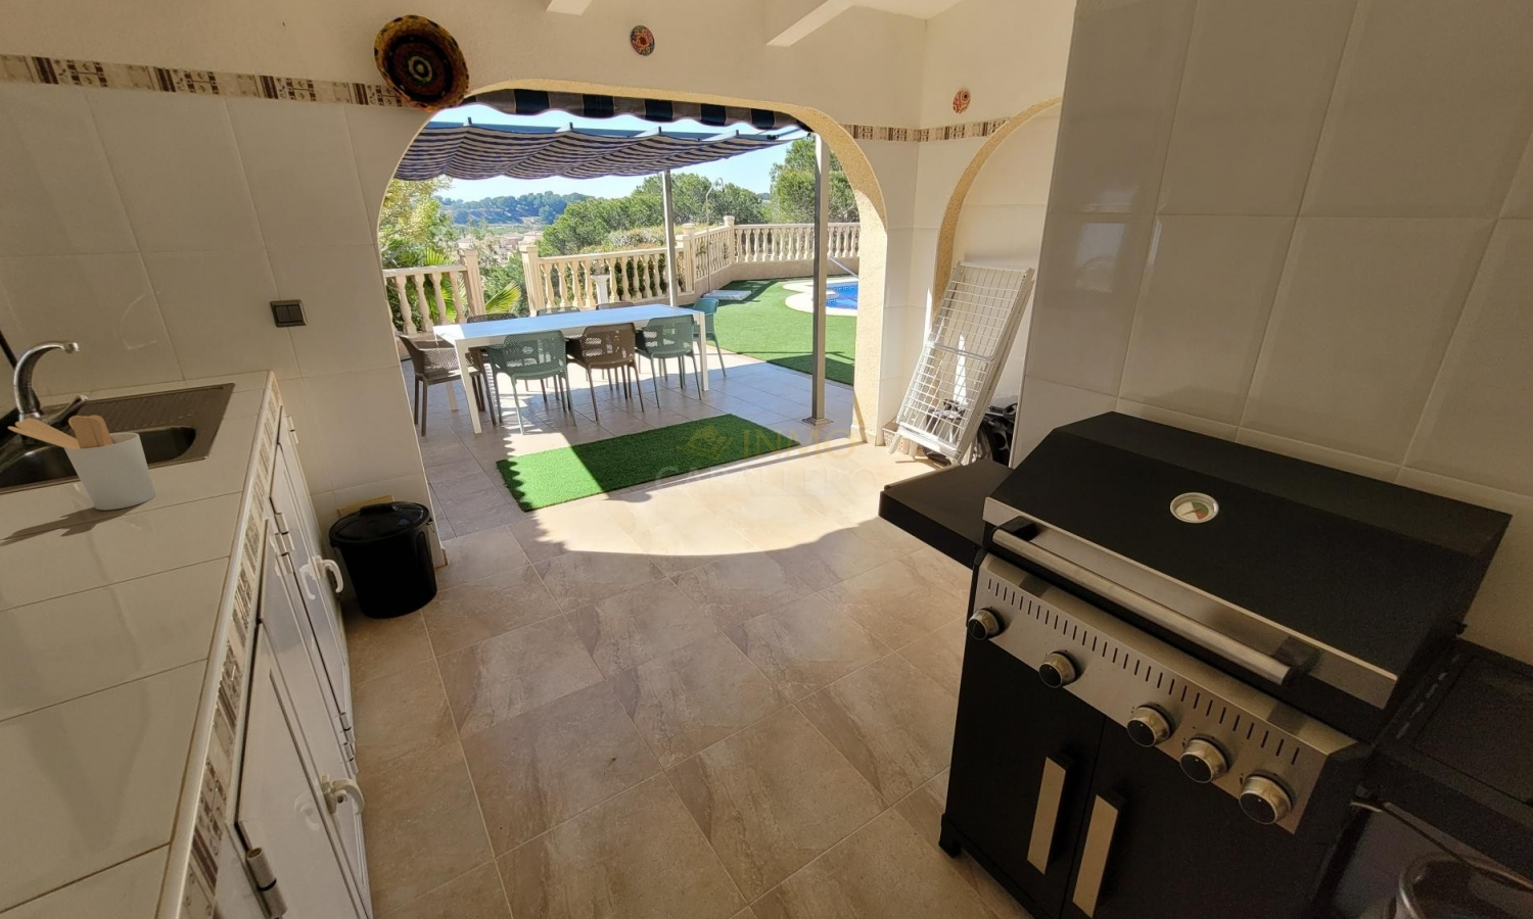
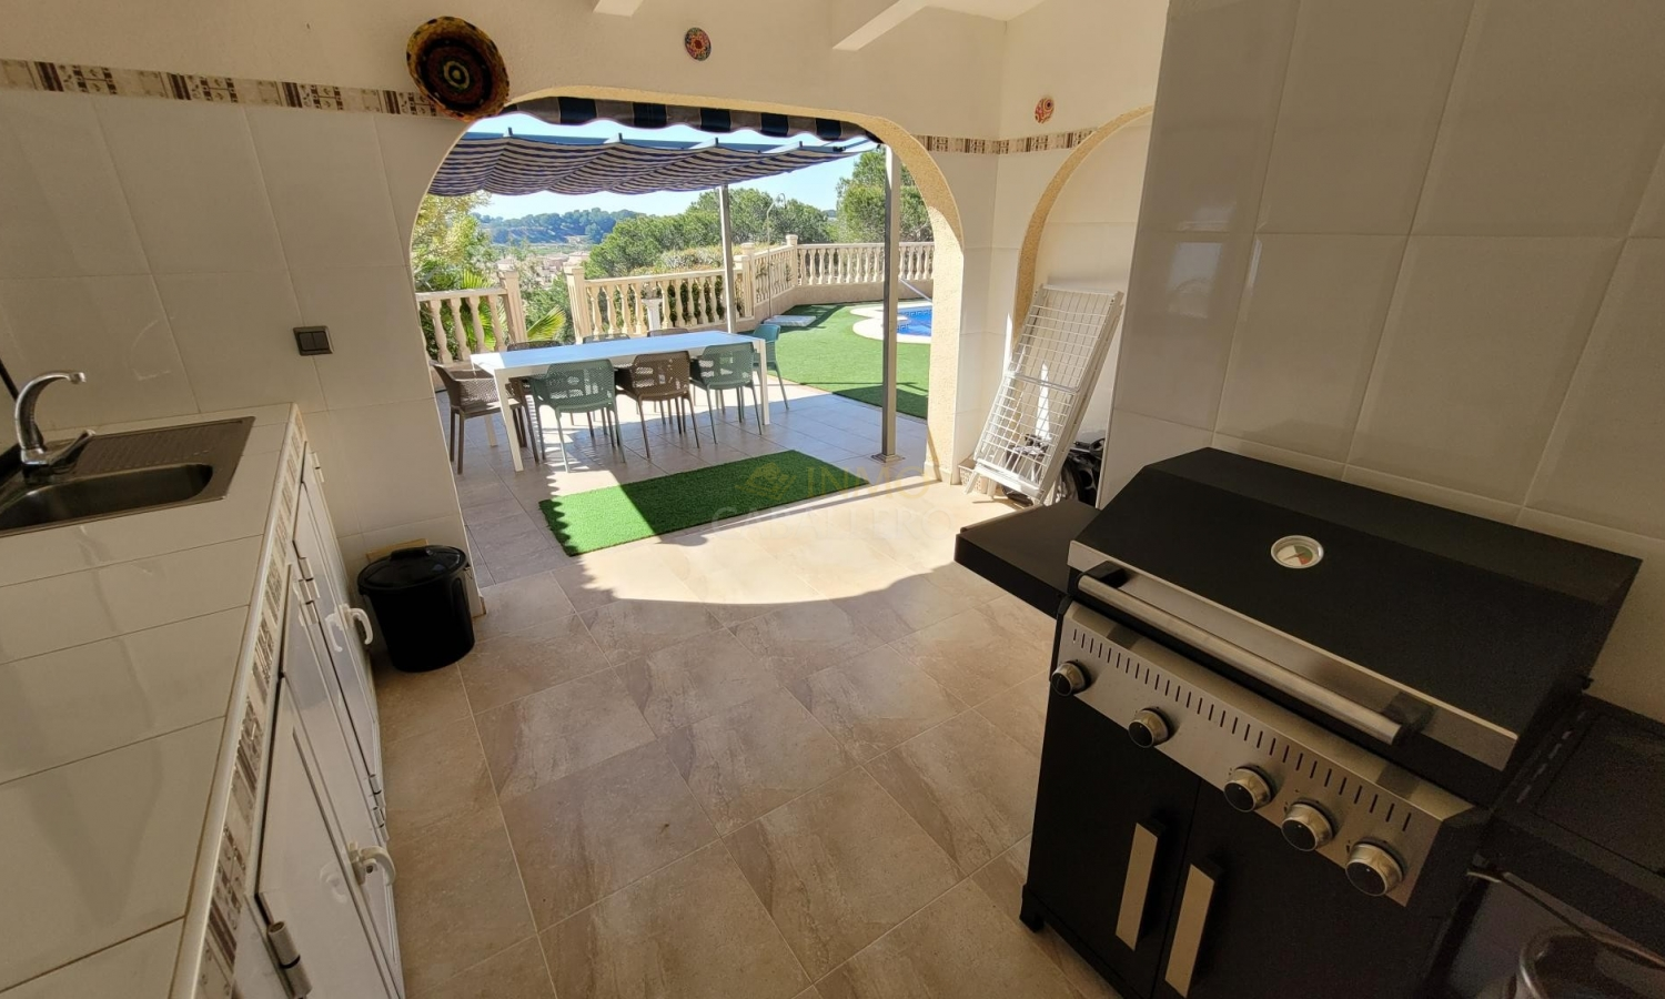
- utensil holder [8,415,157,511]
